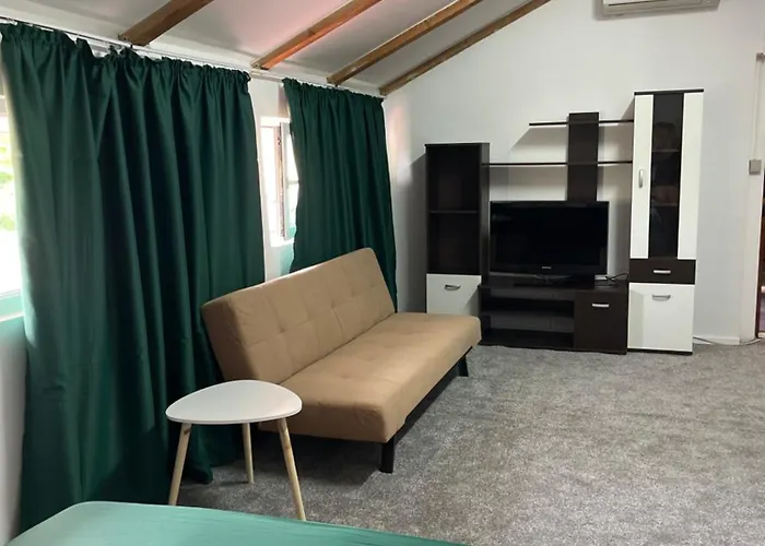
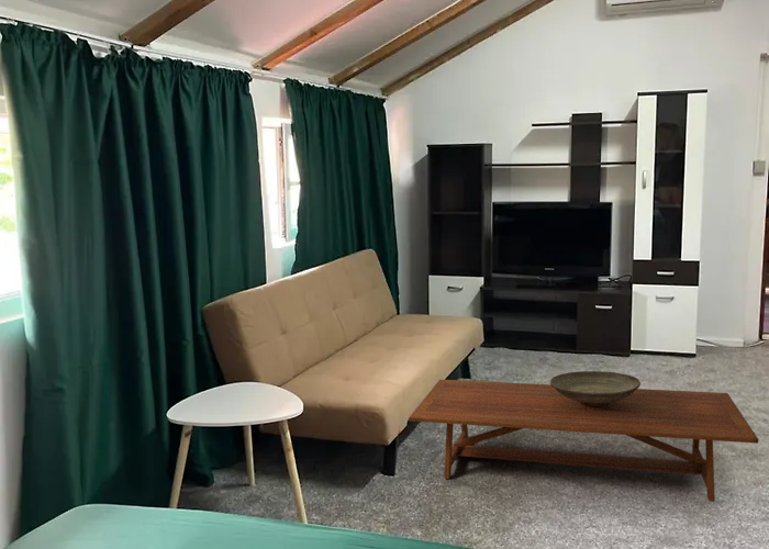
+ coffee table [408,379,759,503]
+ decorative bowl [549,370,642,406]
